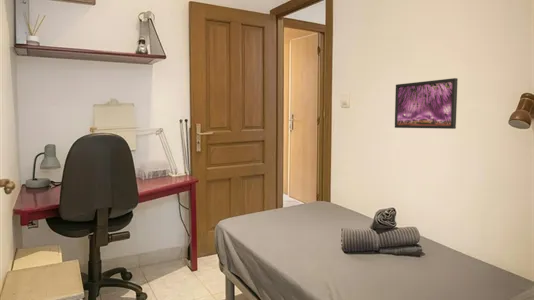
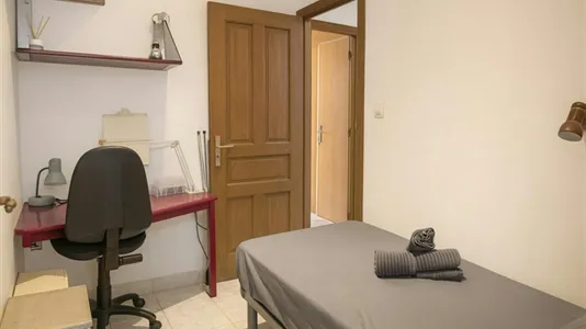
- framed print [394,77,458,130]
